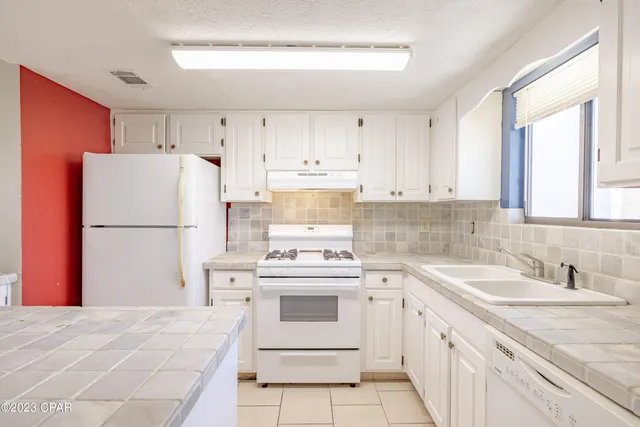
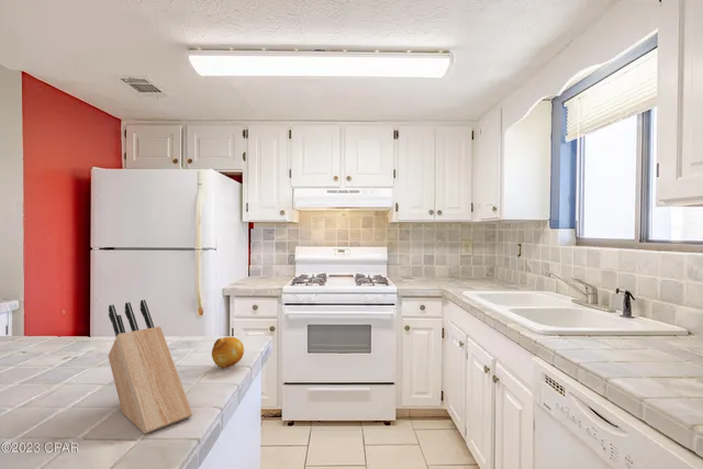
+ knife block [107,299,193,435]
+ fruit [211,336,245,369]
